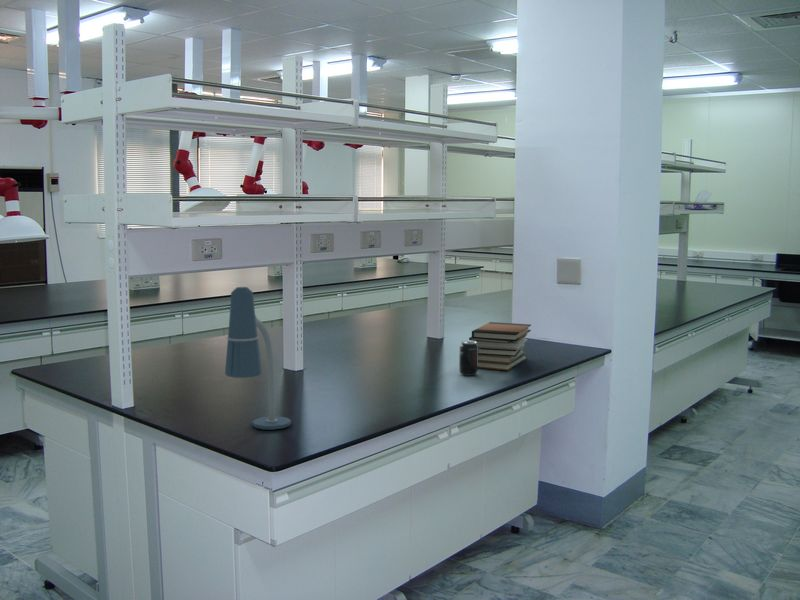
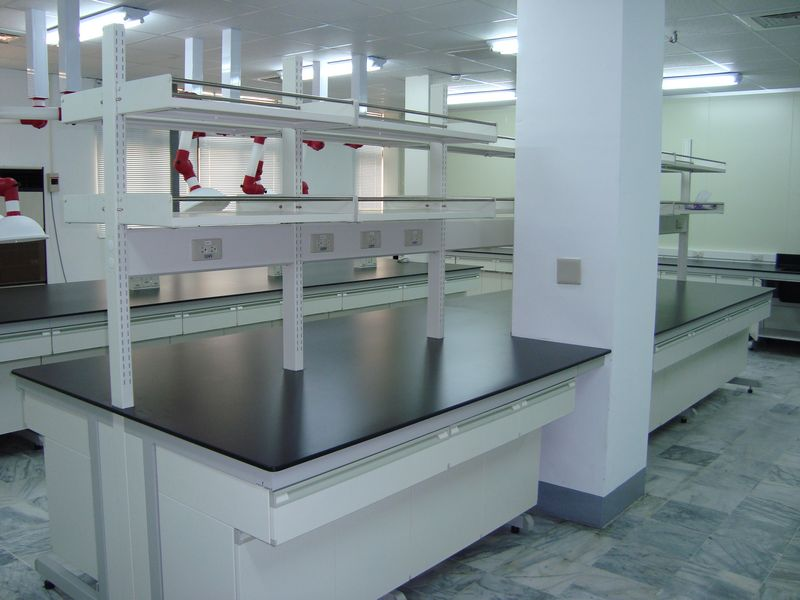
- beverage can [458,340,479,377]
- desk lamp [224,286,292,431]
- book stack [468,321,532,371]
